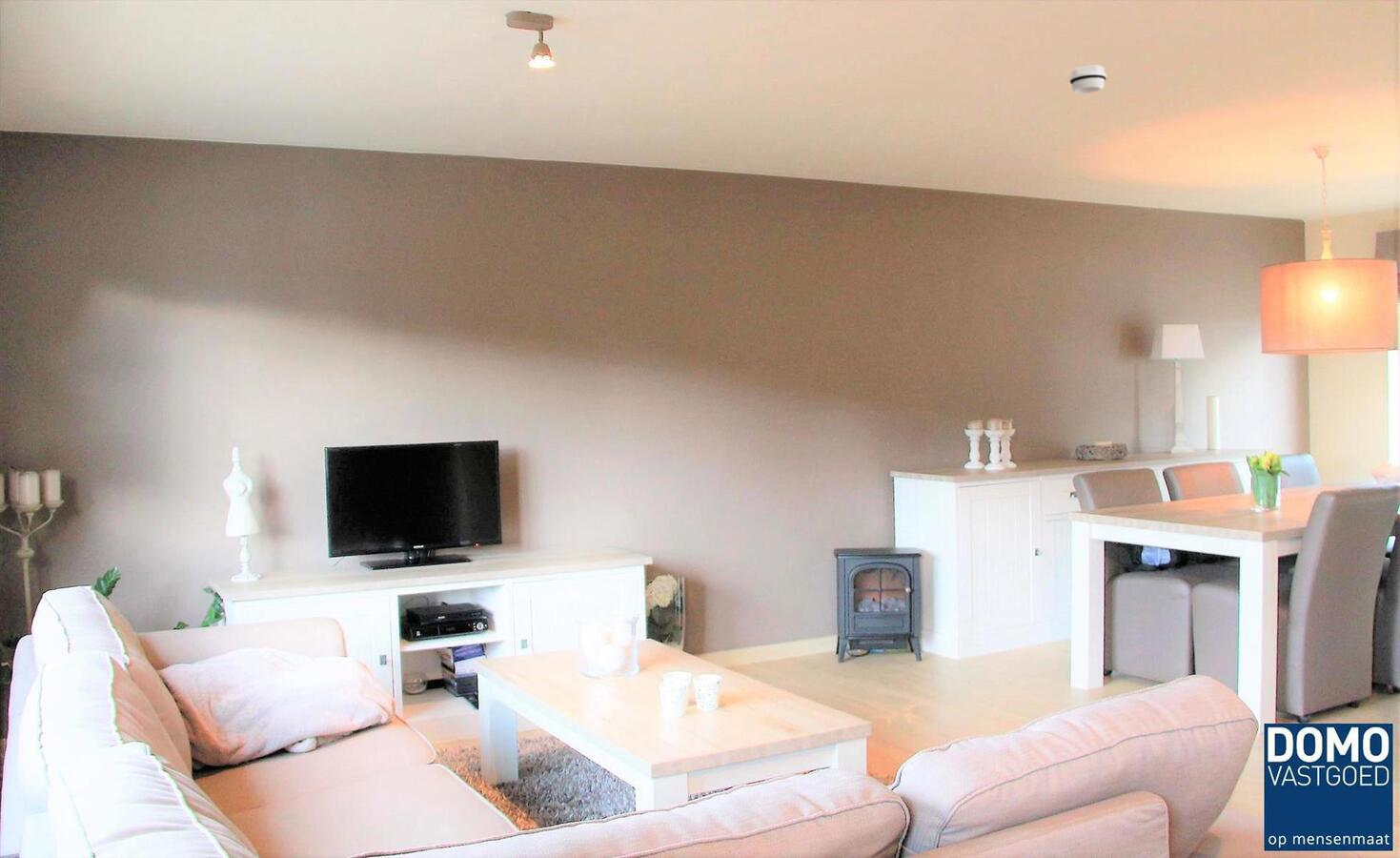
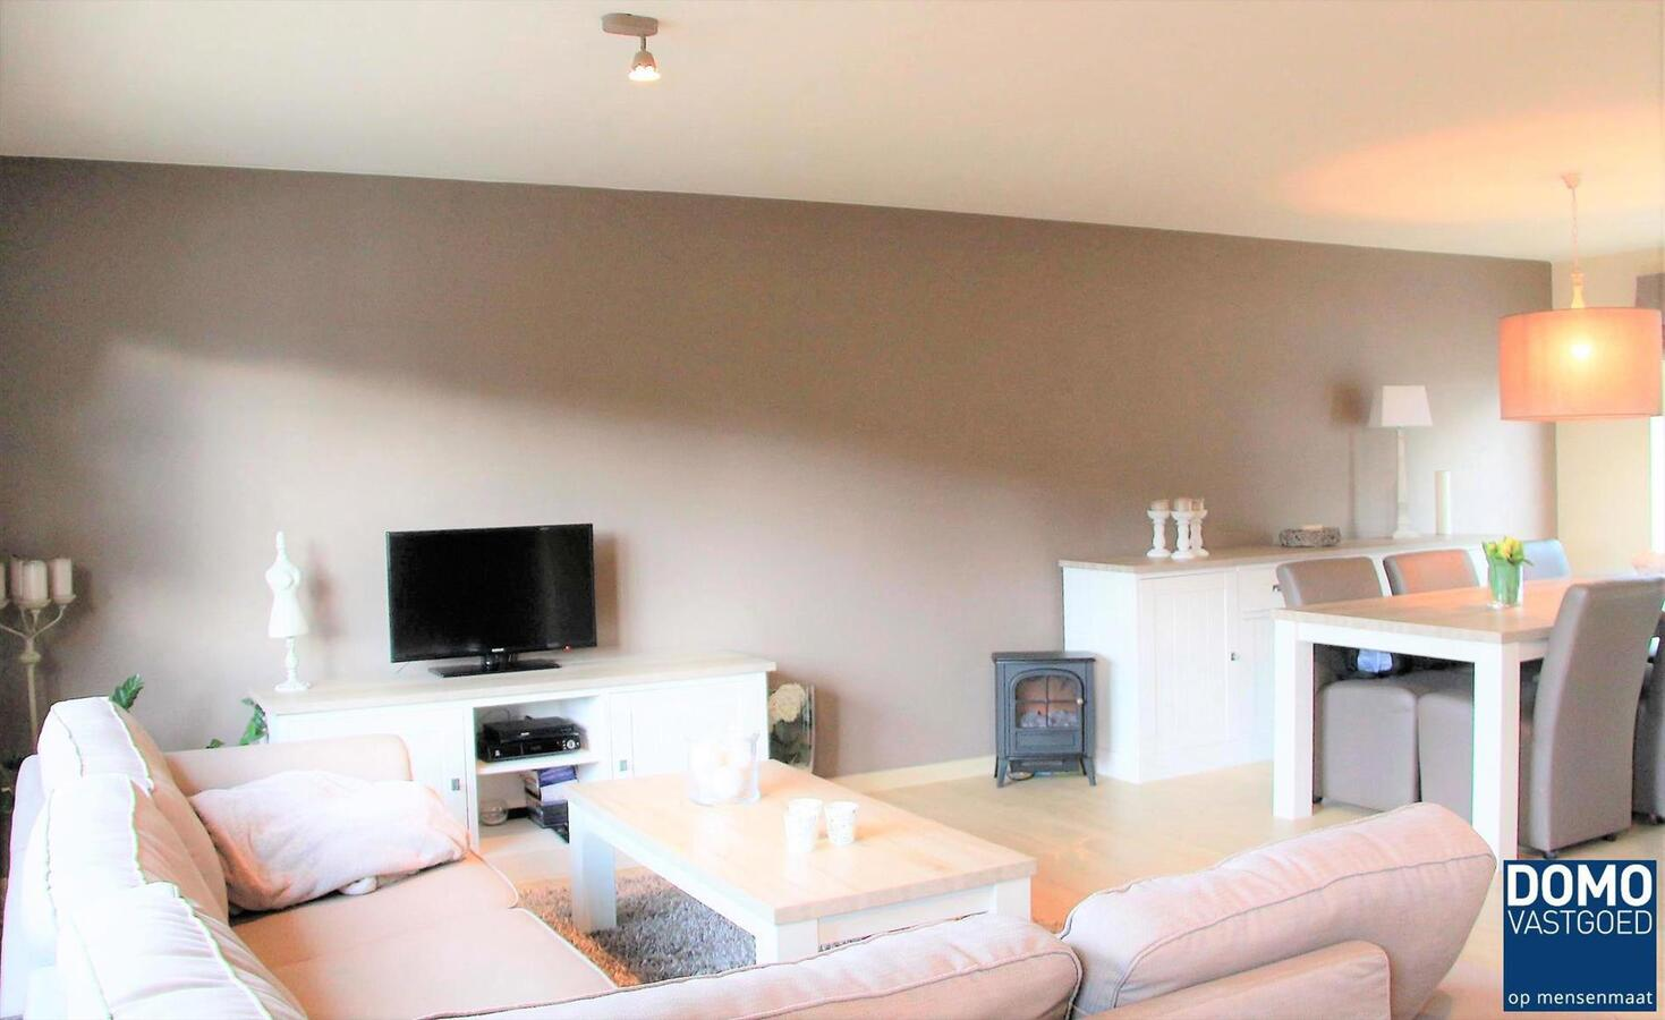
- smoke detector [1068,65,1107,94]
